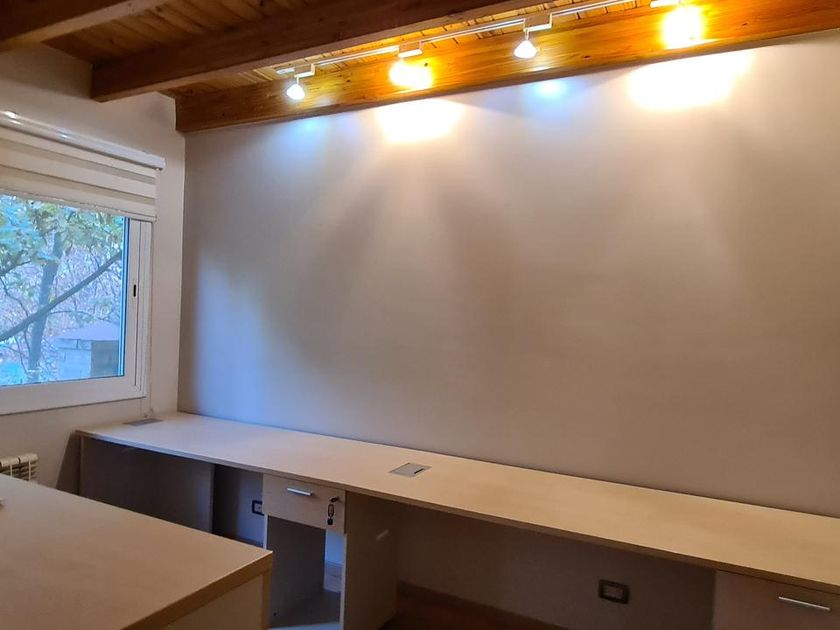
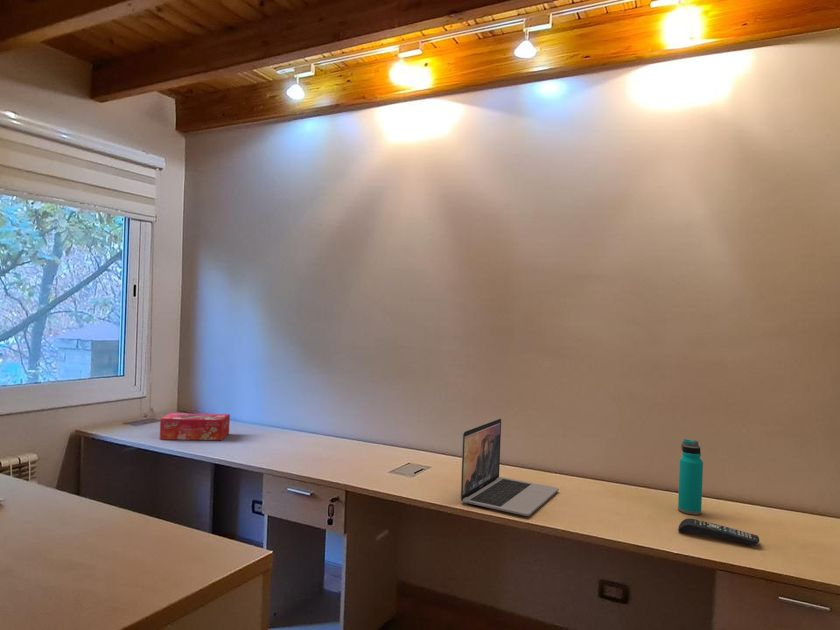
+ laptop [460,417,560,517]
+ tissue box [159,412,231,441]
+ remote control [677,517,760,547]
+ water bottle [677,438,704,516]
